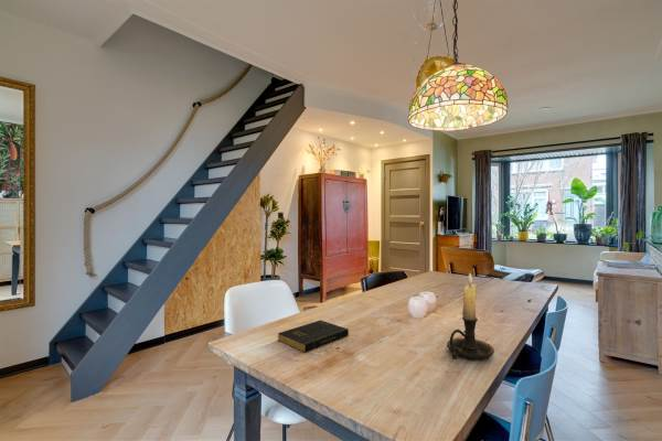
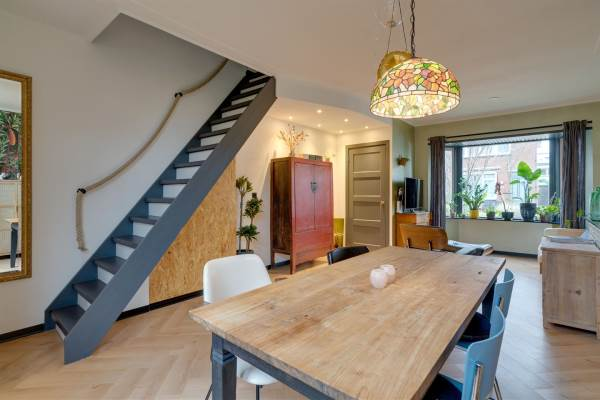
- candle holder [446,272,495,362]
- book [277,319,350,354]
